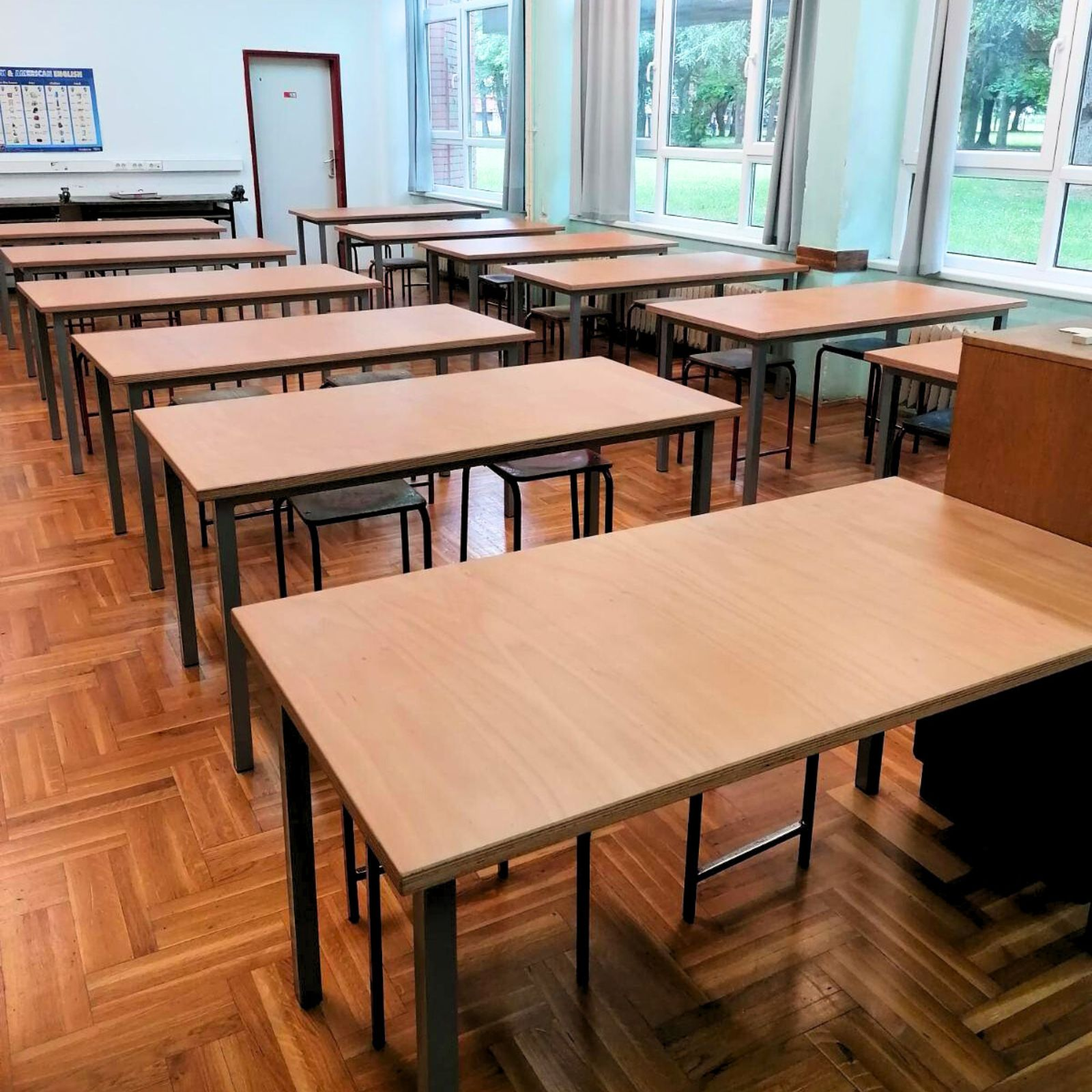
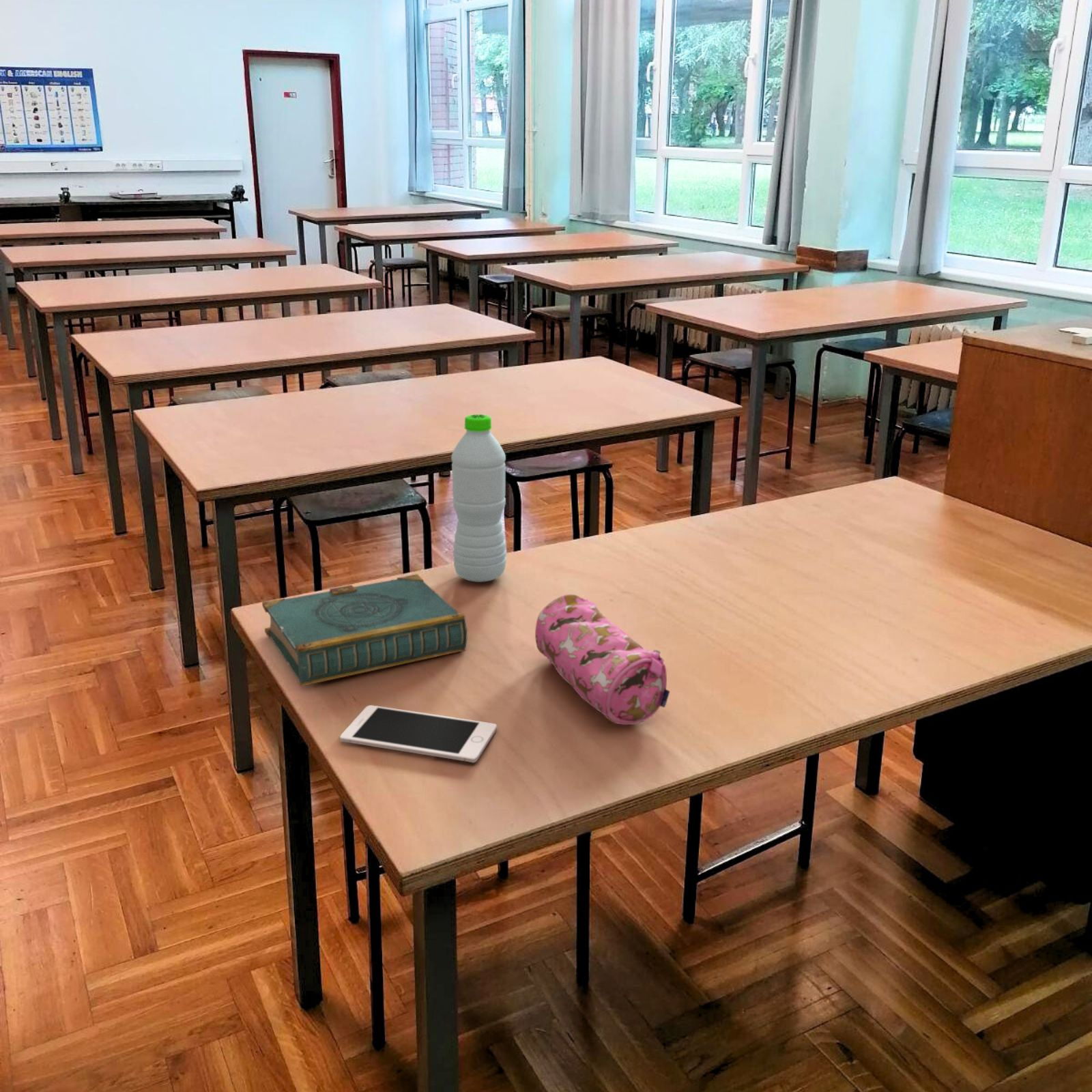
+ water bottle [450,414,507,583]
+ cell phone [339,704,498,763]
+ book [261,573,468,687]
+ pencil case [534,594,670,725]
